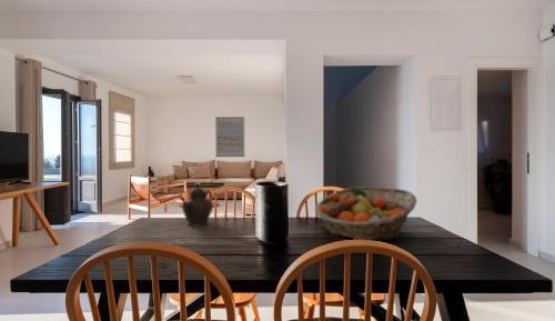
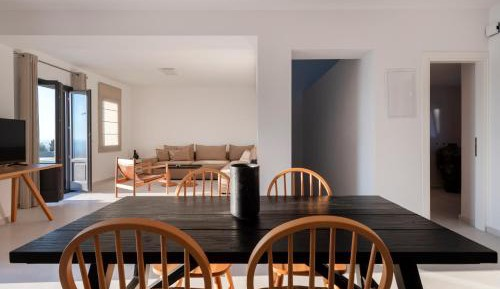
- fruit basket [314,185,417,241]
- wall art [214,116,245,158]
- teapot [178,184,214,228]
